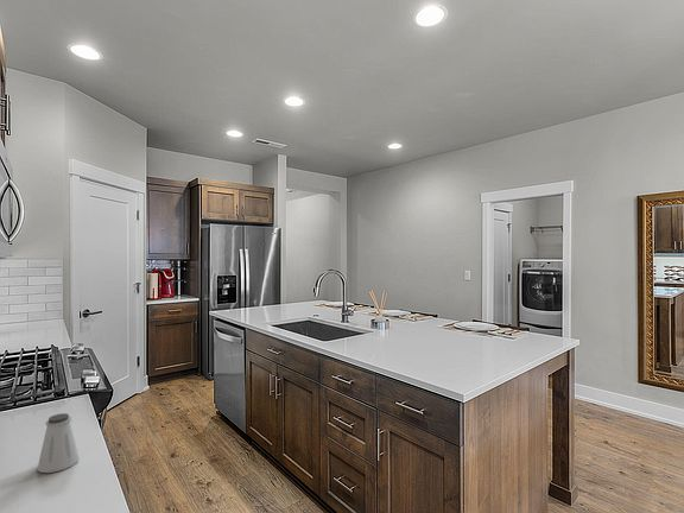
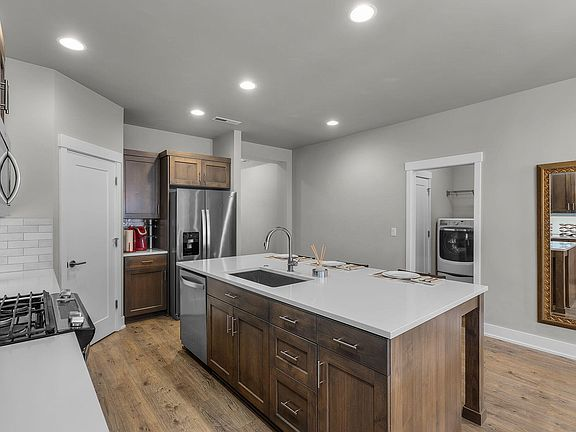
- saltshaker [36,412,81,474]
